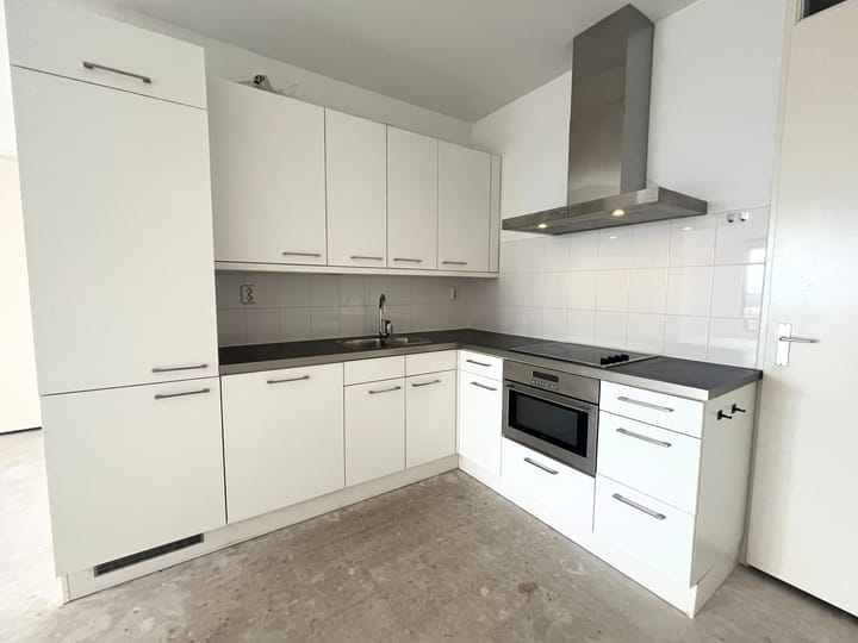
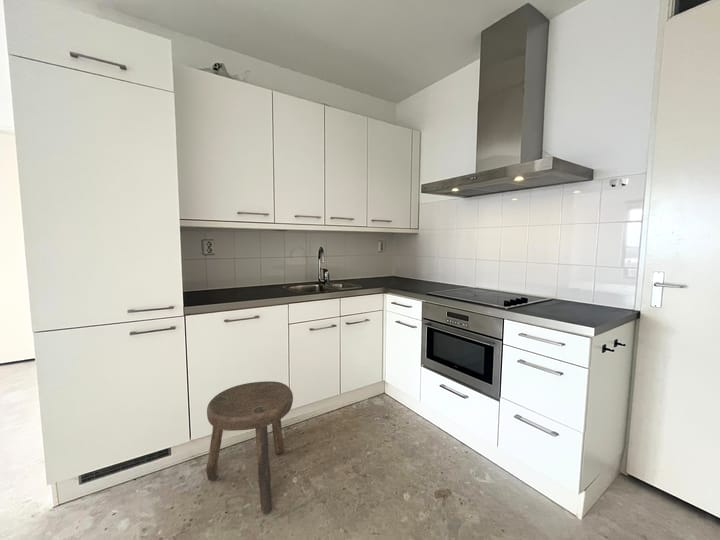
+ stool [205,380,294,515]
